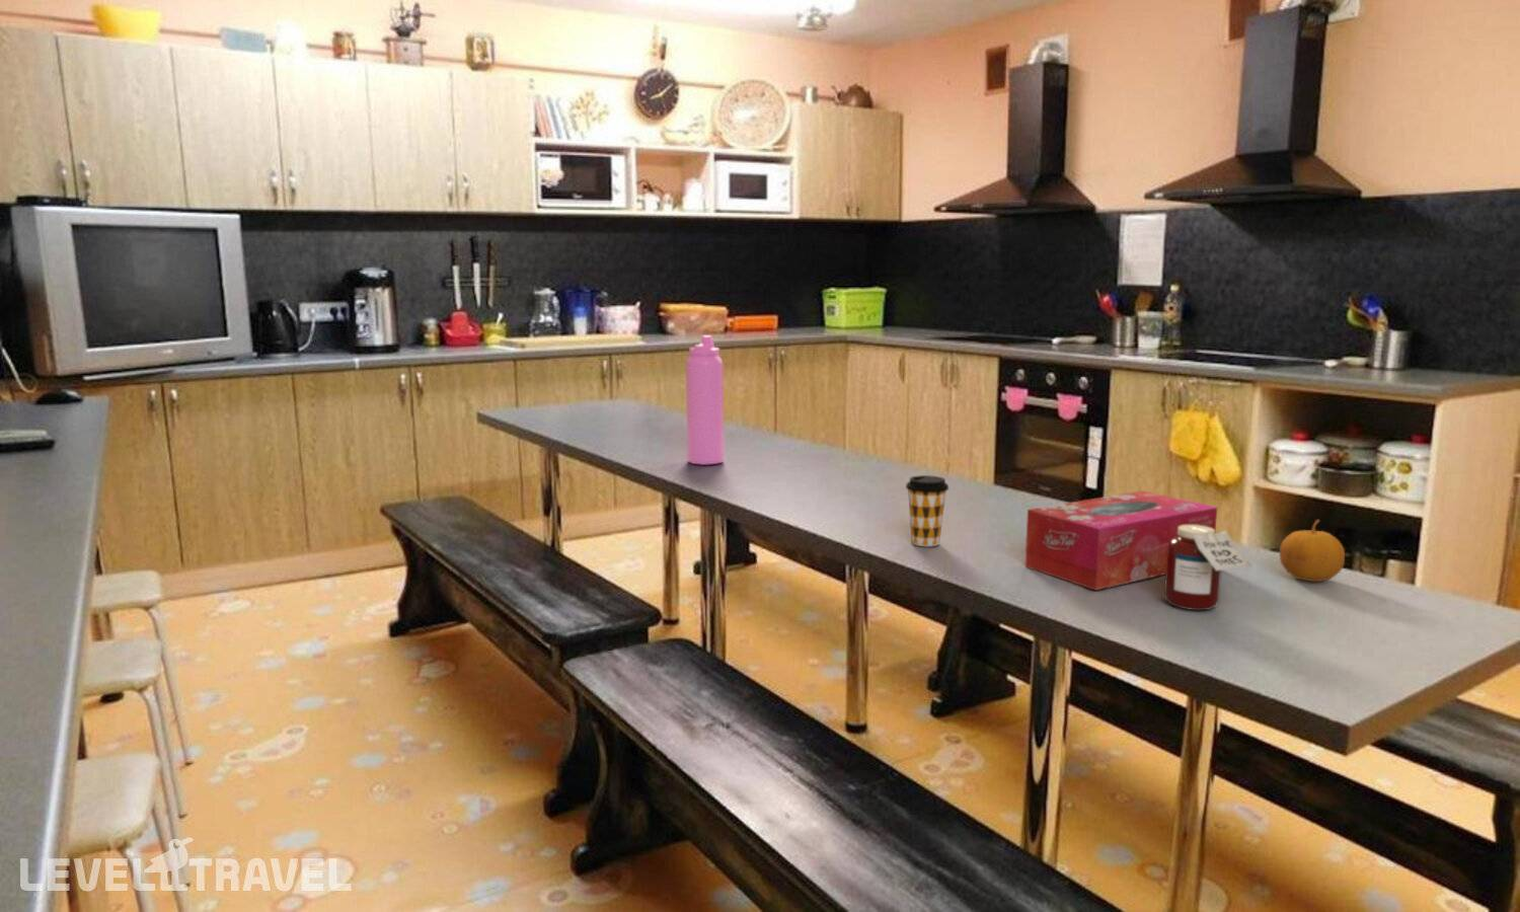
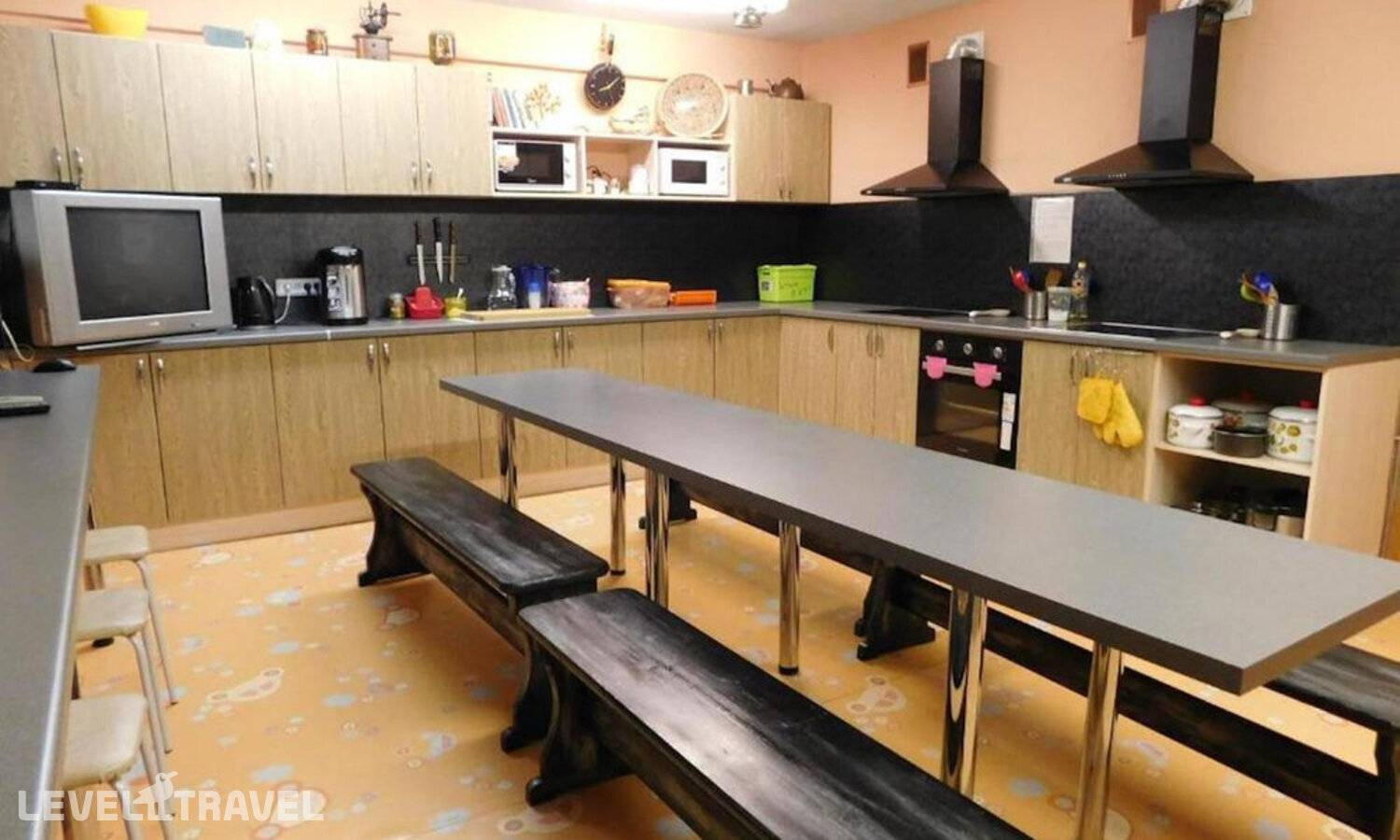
- water bottle [685,334,724,466]
- tissue box [1025,490,1218,591]
- coffee cup [904,474,950,547]
- fruit [1279,519,1345,583]
- jar [1163,524,1254,611]
